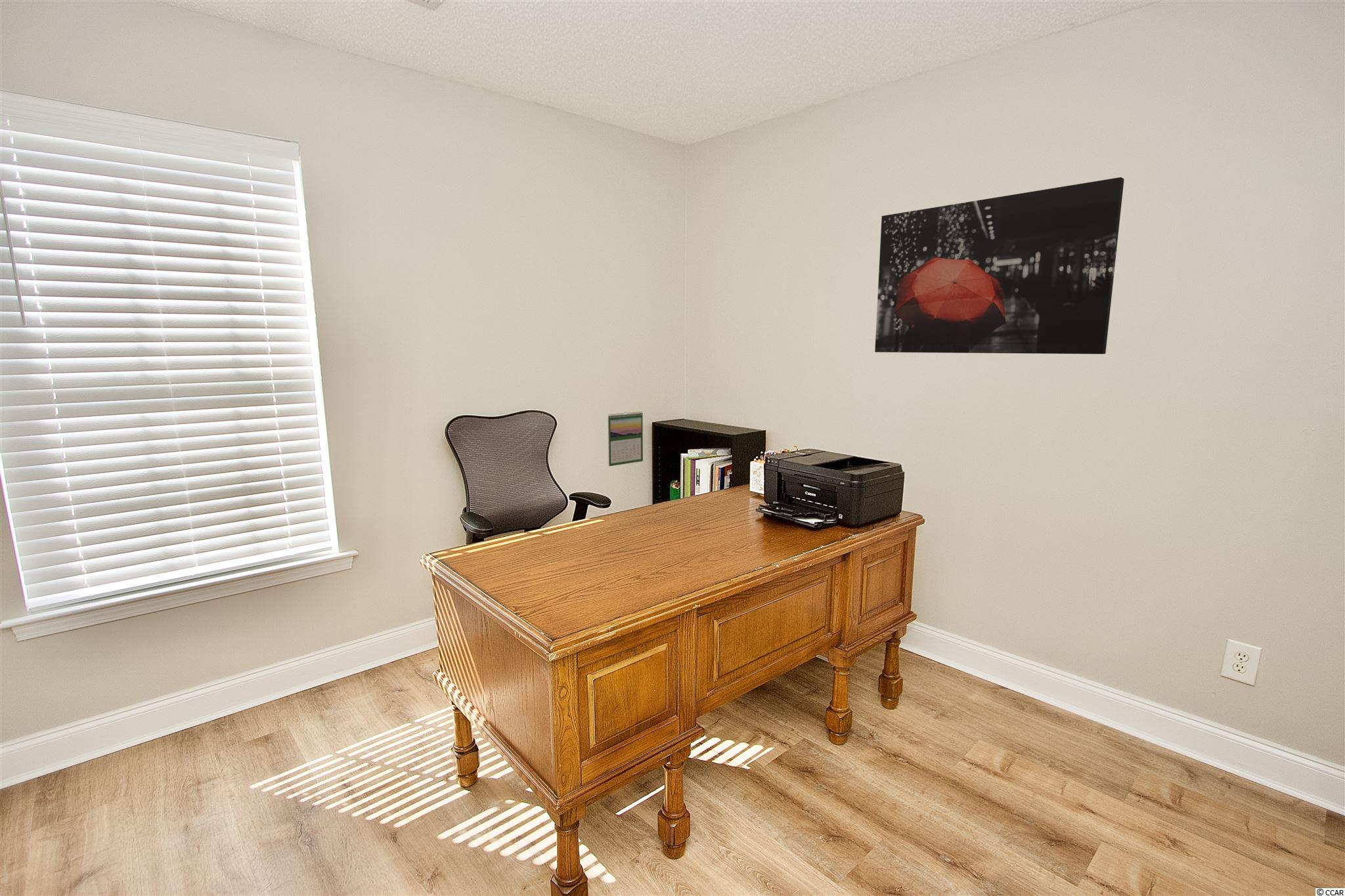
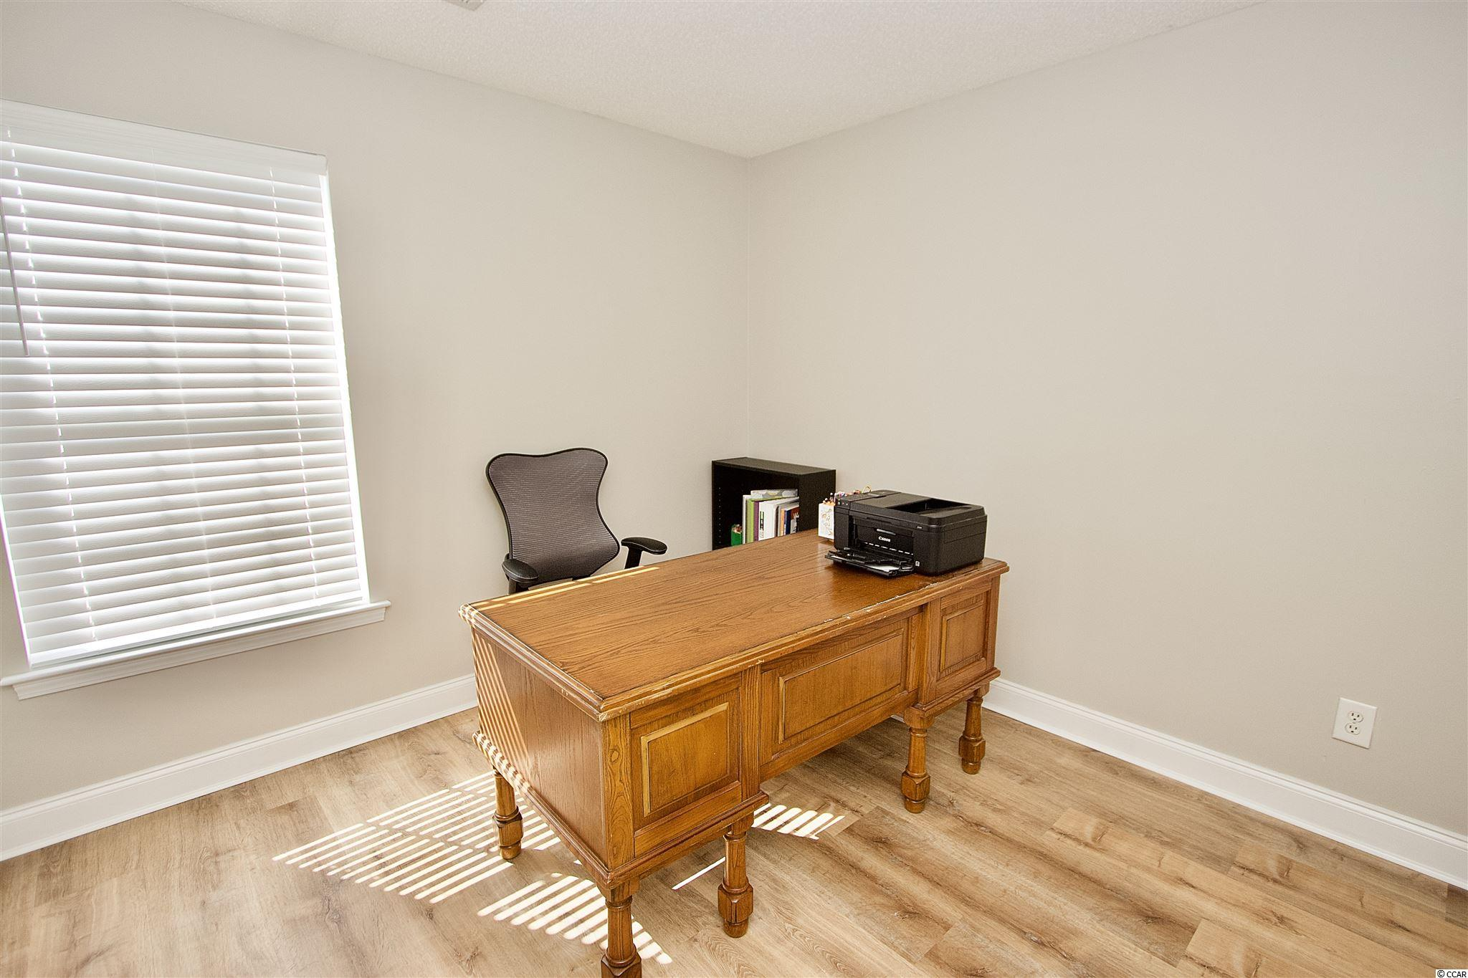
- calendar [607,411,644,467]
- wall art [874,177,1125,354]
